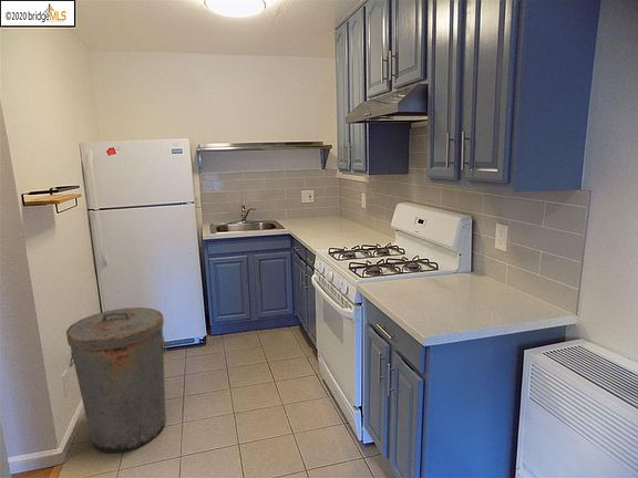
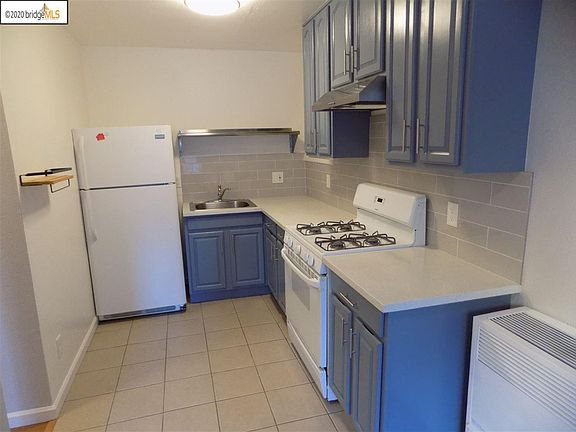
- trash can [65,306,168,455]
